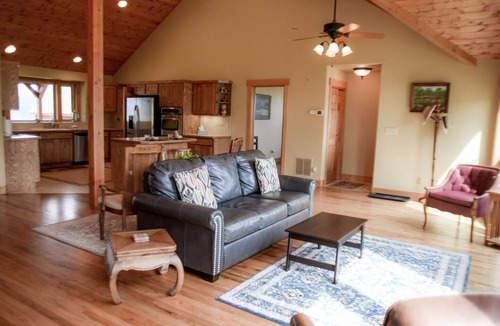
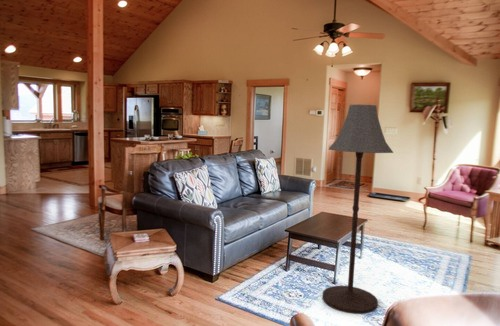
+ floor lamp [321,104,394,315]
